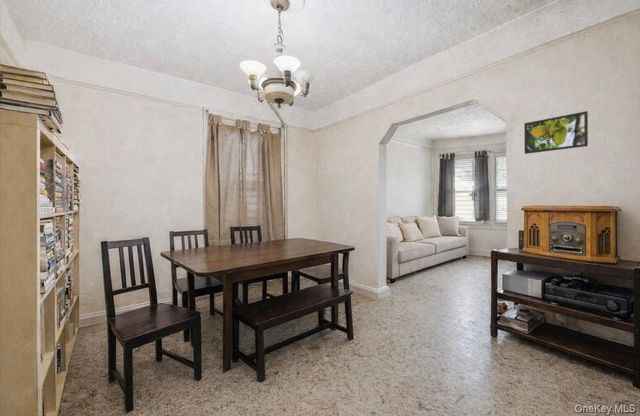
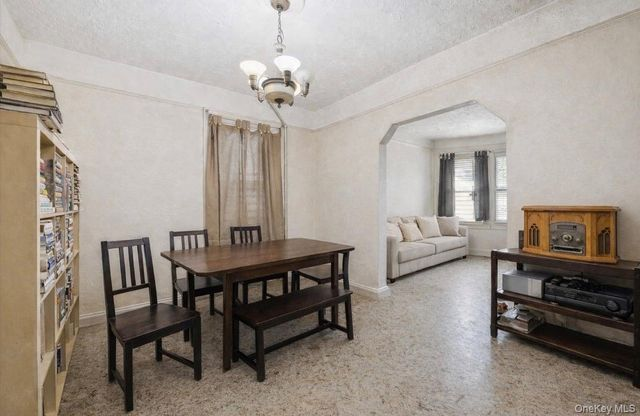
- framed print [523,110,589,155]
